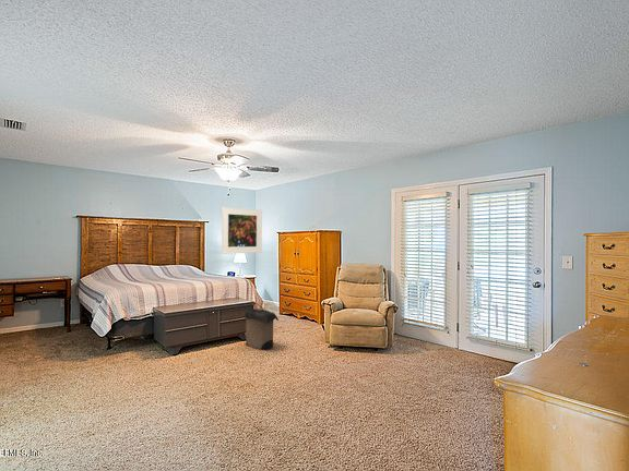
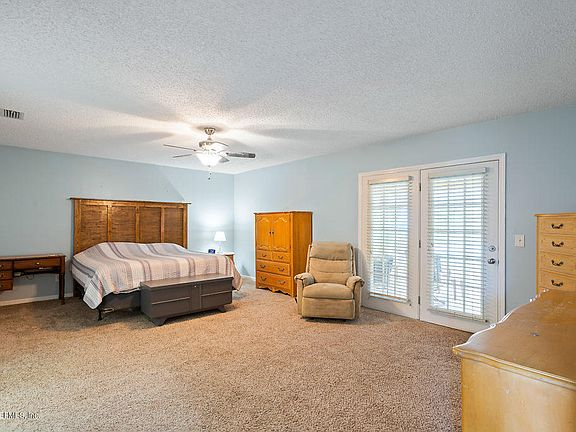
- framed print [221,206,263,255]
- laundry hamper [241,300,280,351]
